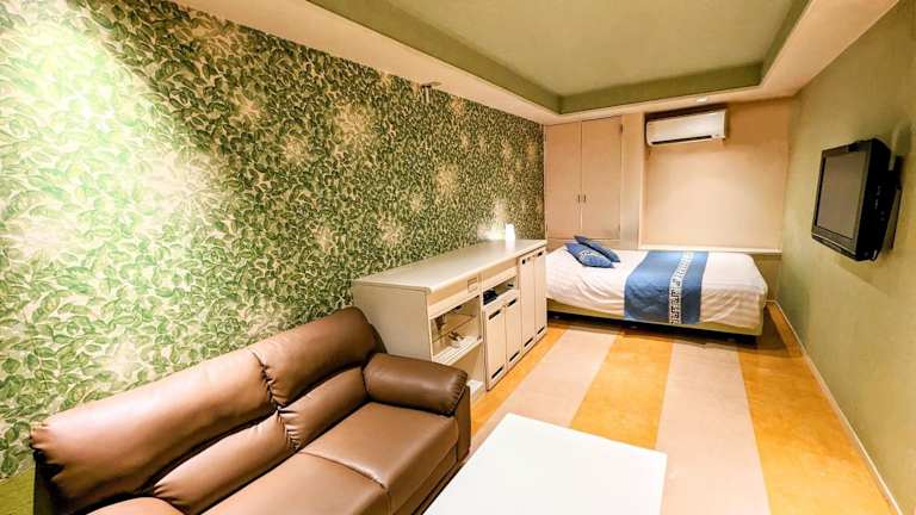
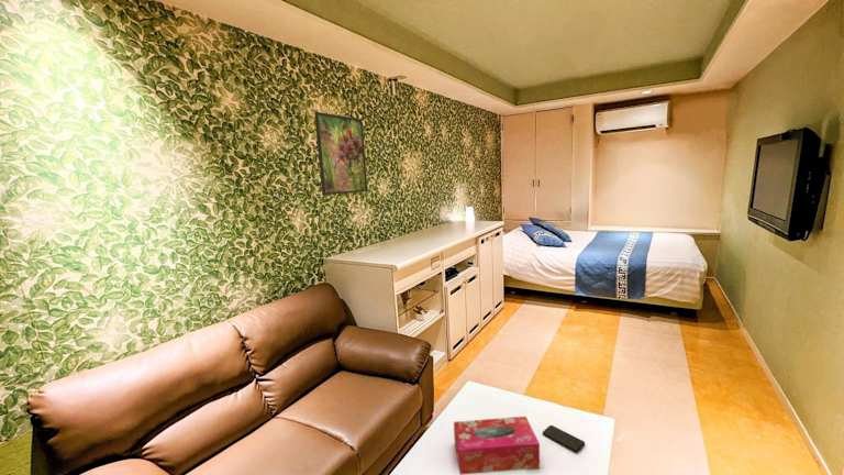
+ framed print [313,111,369,197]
+ smartphone [542,424,586,453]
+ tissue box [453,416,541,475]
